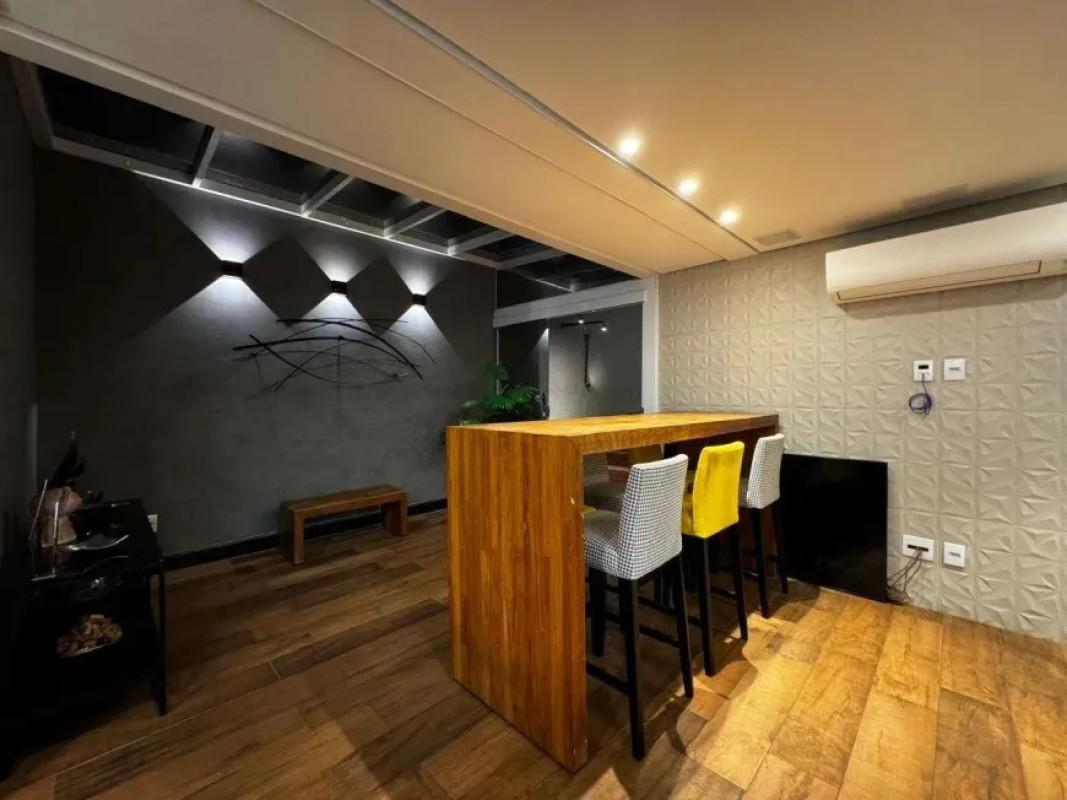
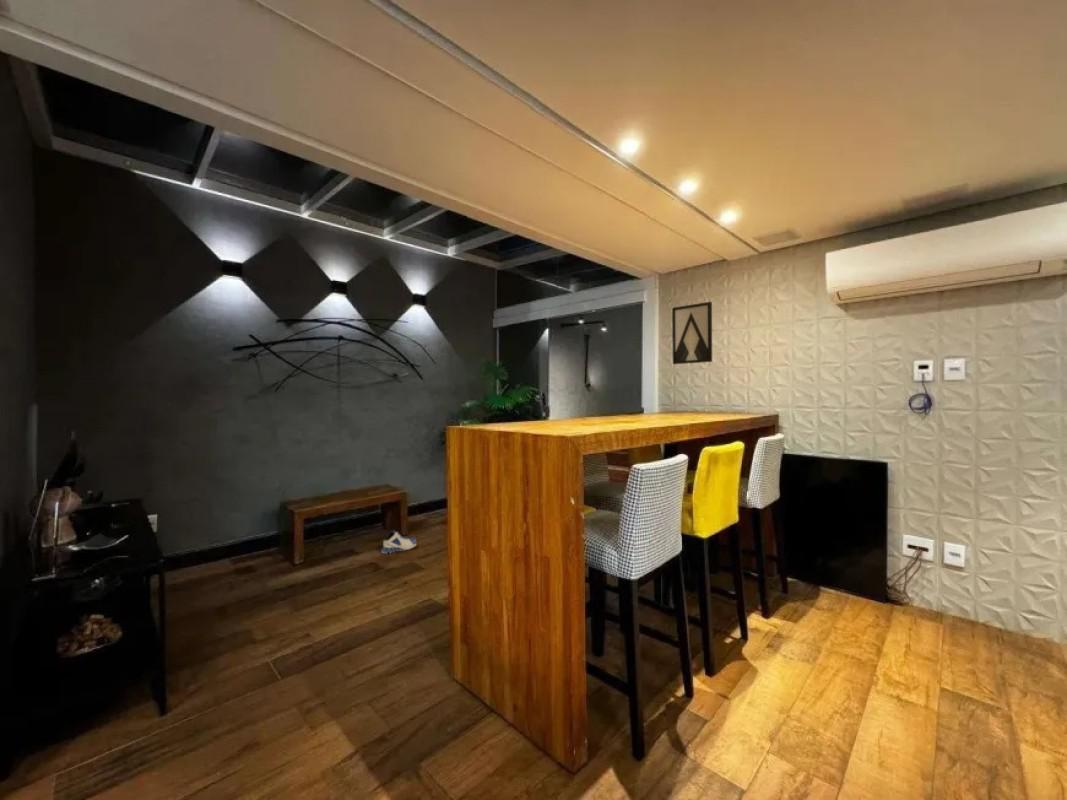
+ sneaker [380,529,417,554]
+ wall art [671,301,713,365]
